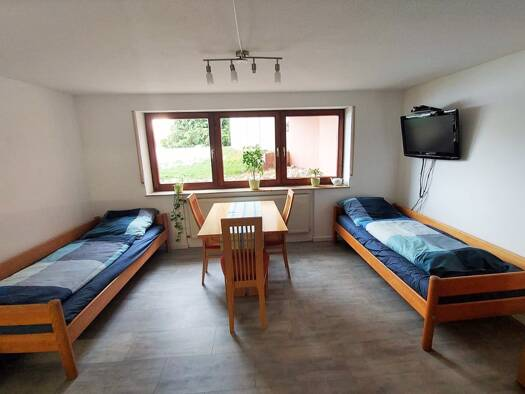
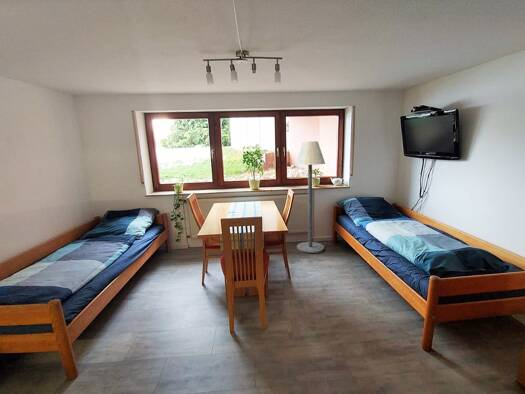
+ floor lamp [295,140,326,254]
